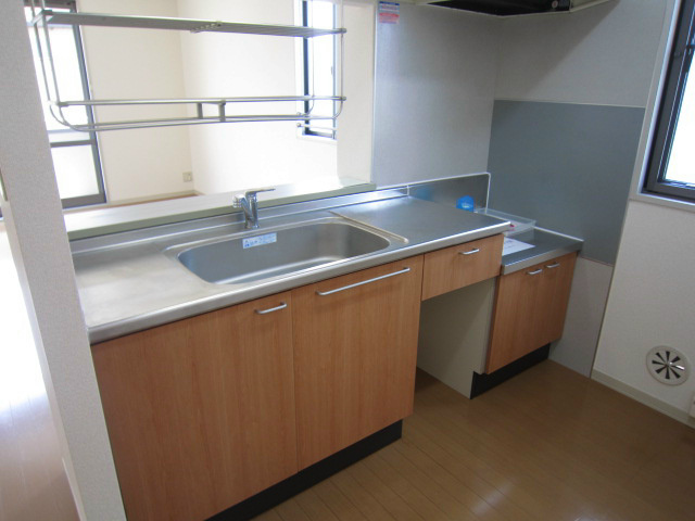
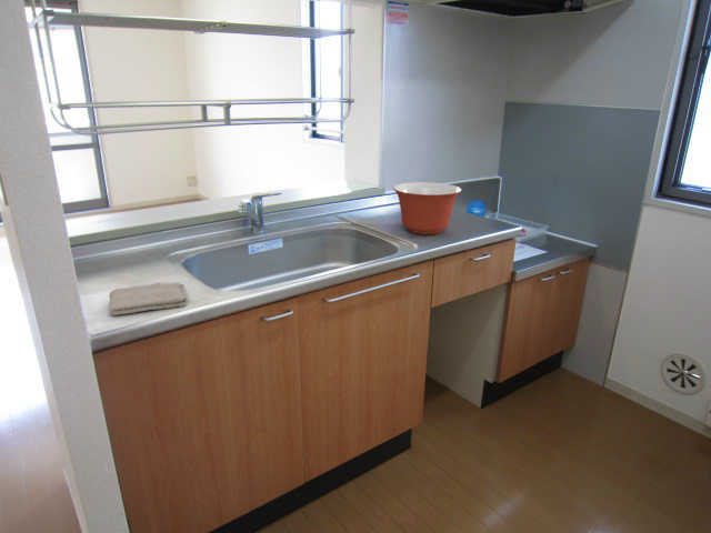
+ mixing bowl [392,181,463,235]
+ washcloth [108,281,189,316]
